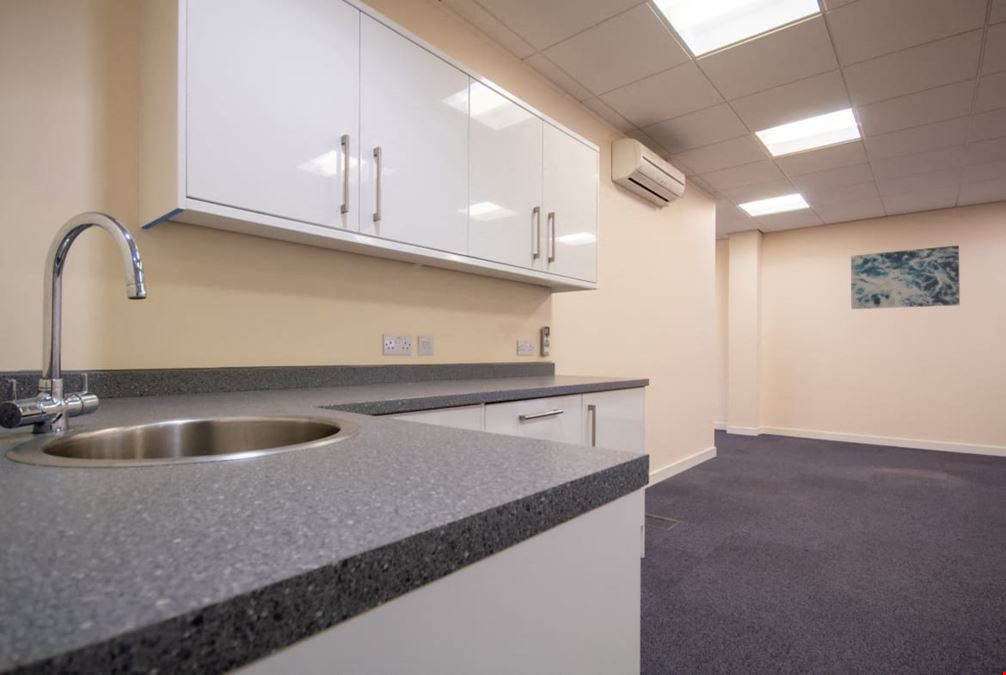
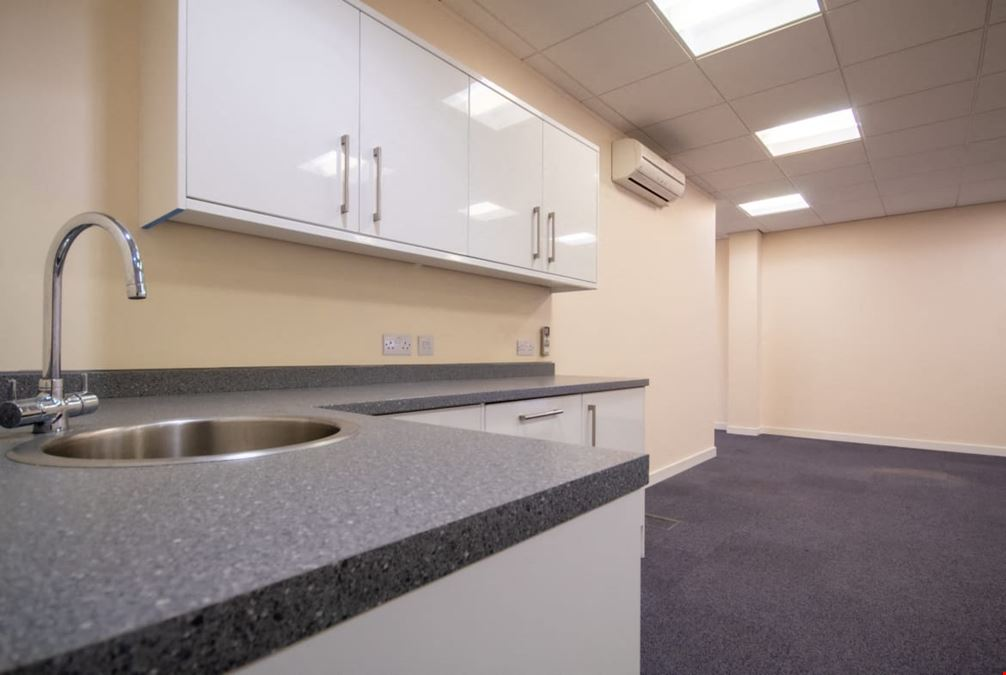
- wall art [850,244,961,310]
